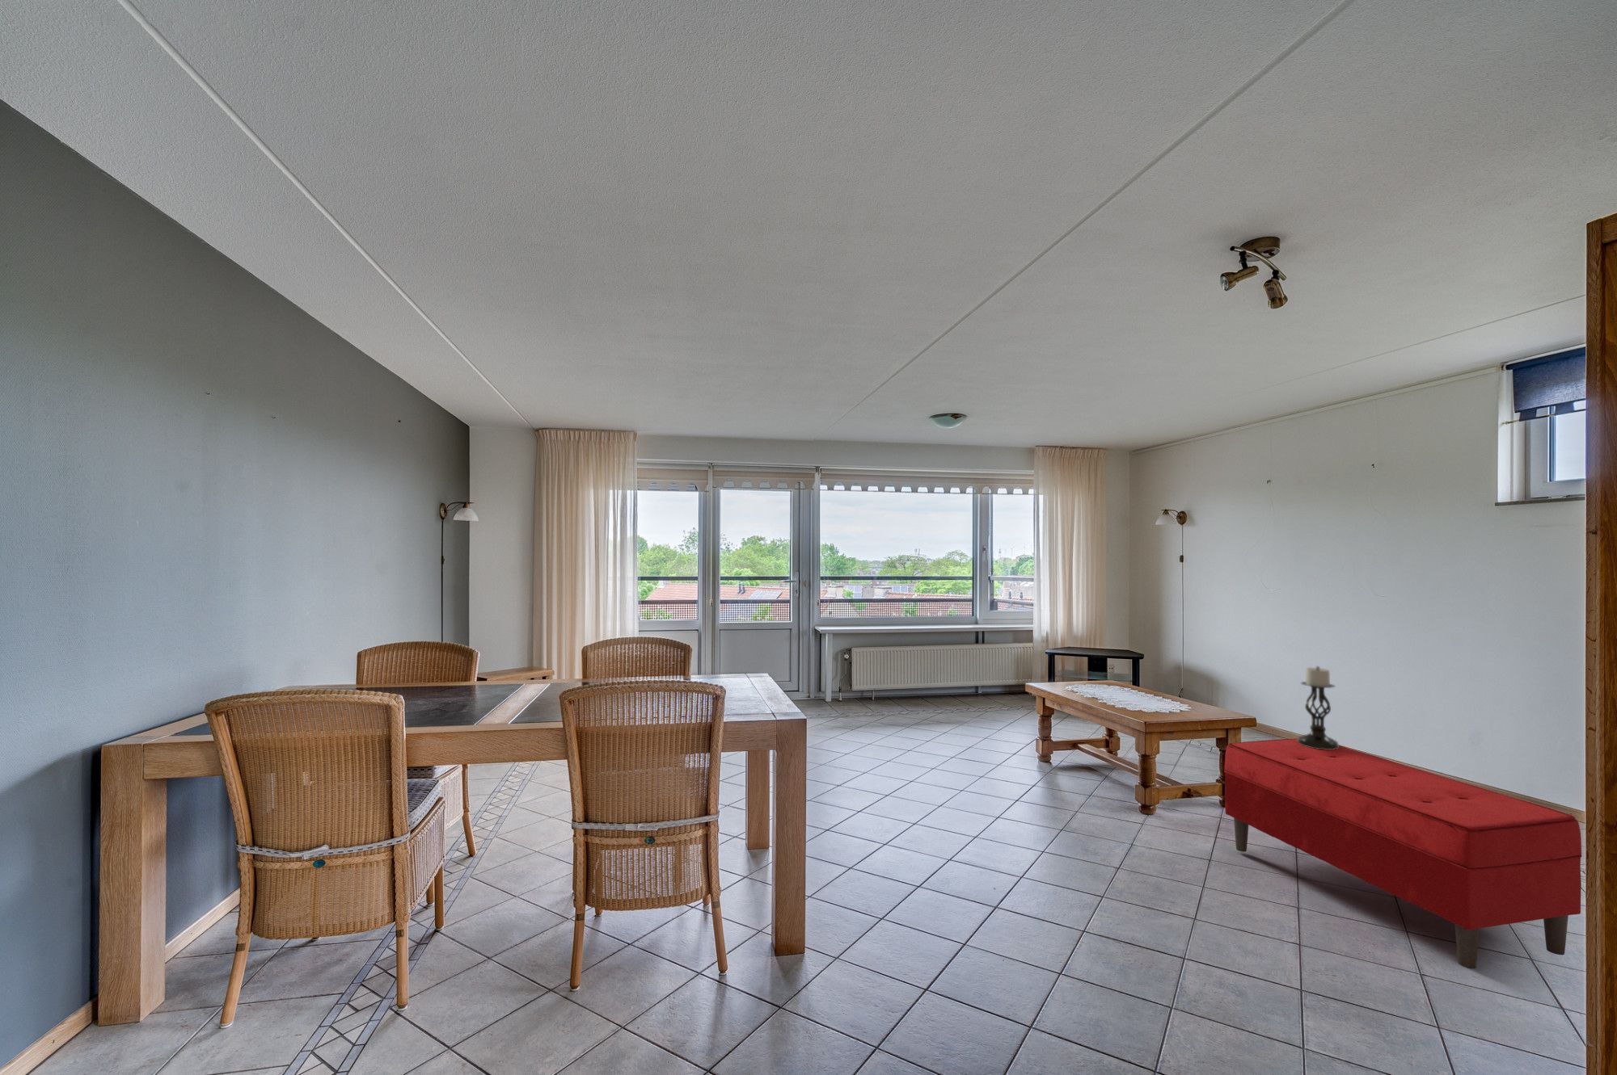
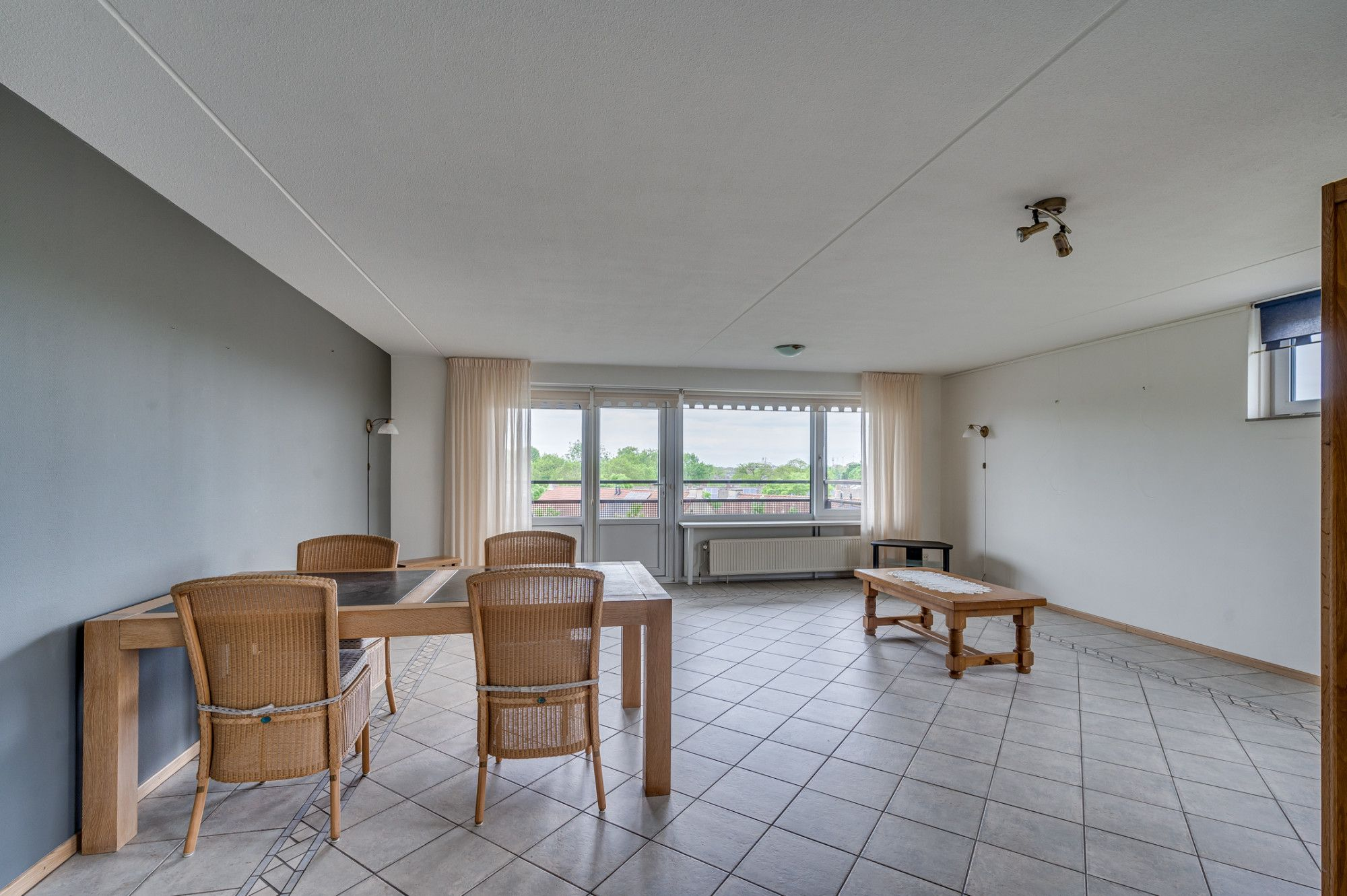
- candle holder [1298,666,1340,750]
- bench [1223,738,1582,969]
